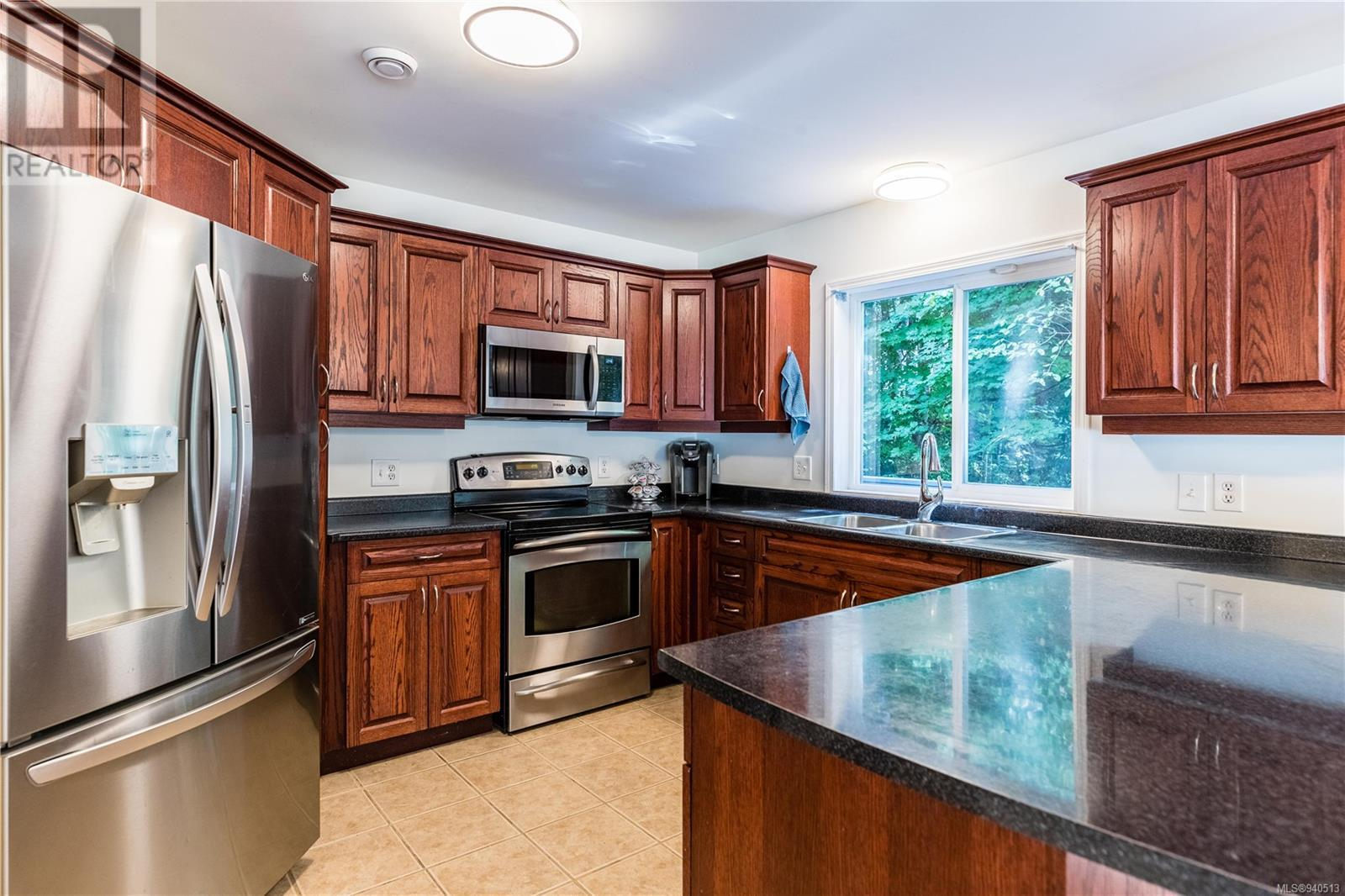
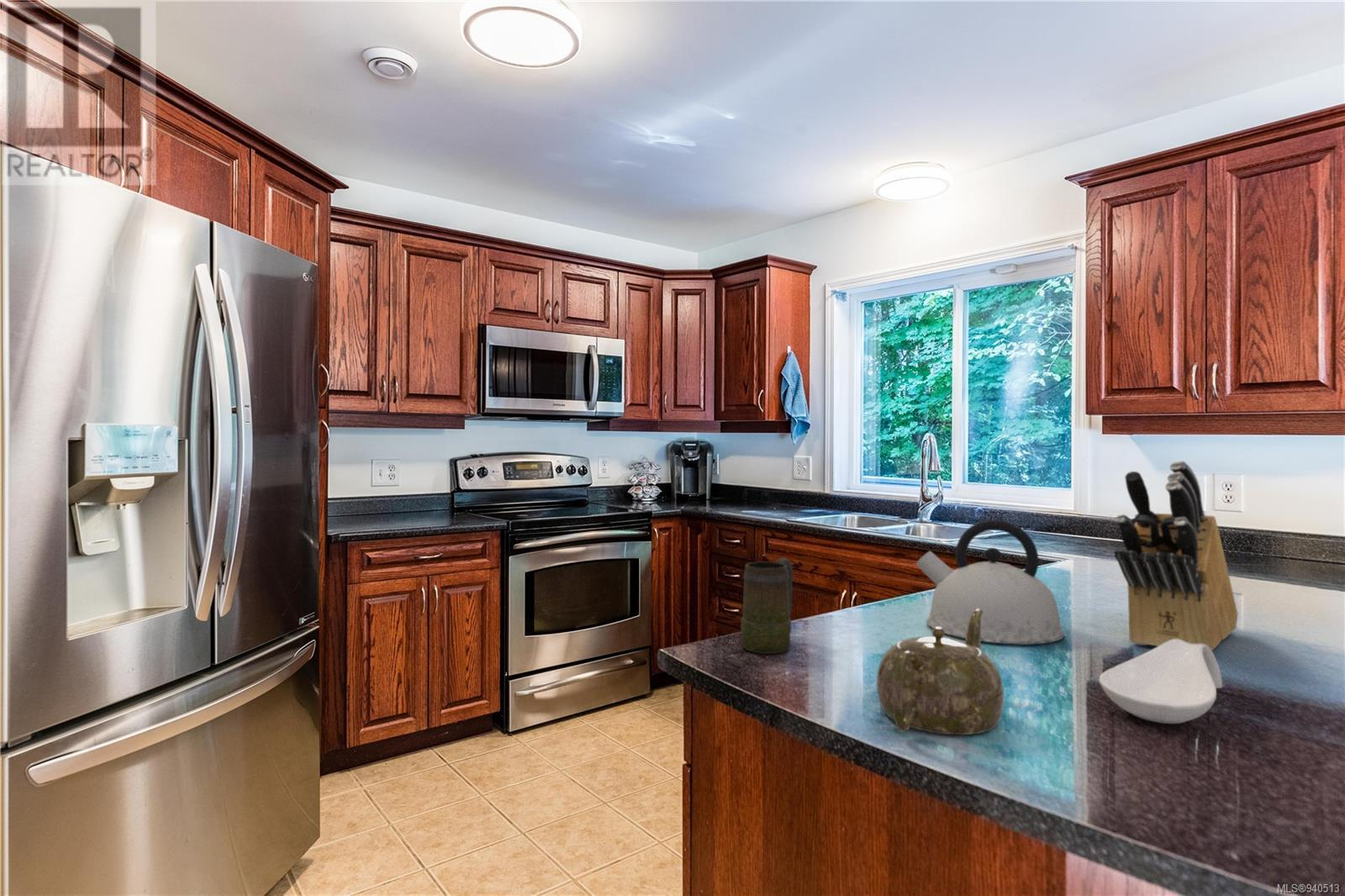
+ mug [740,557,794,655]
+ kettle [915,519,1065,645]
+ spoon rest [1098,639,1223,725]
+ knife block [1114,460,1238,651]
+ teapot [876,609,1005,735]
